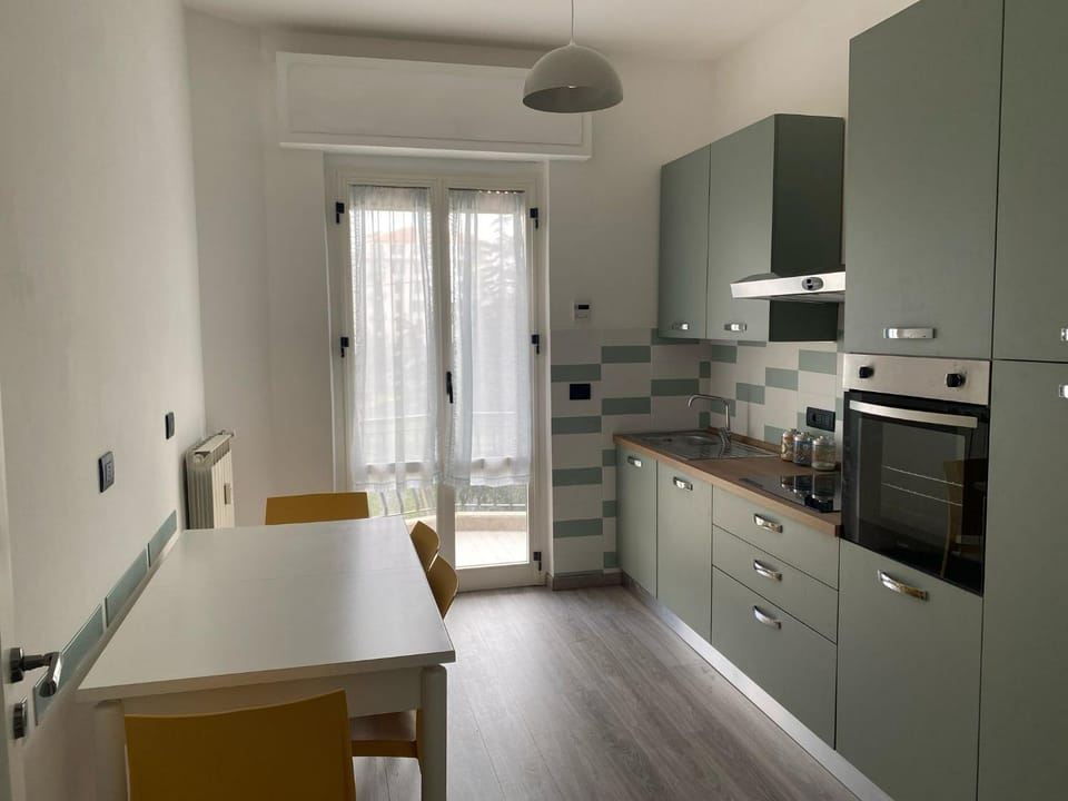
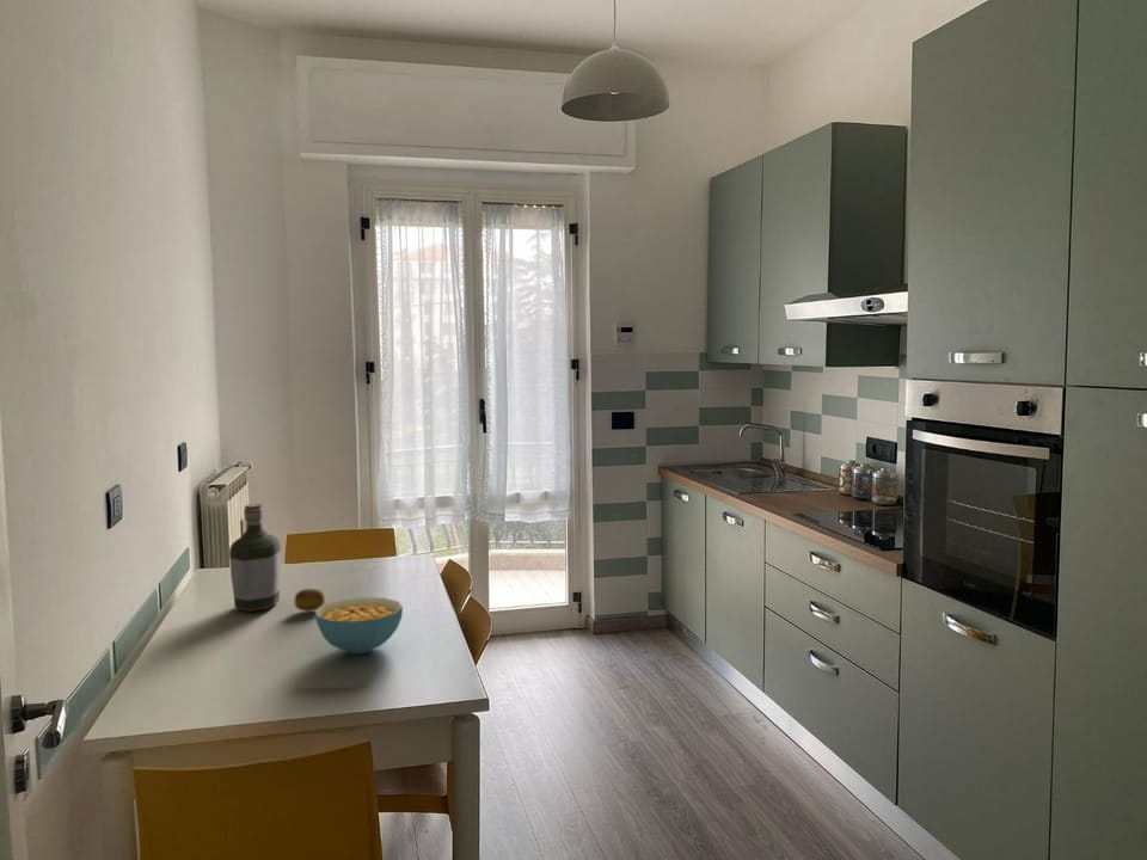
+ bottle [228,503,282,613]
+ cereal bowl [313,596,404,655]
+ fruit [293,588,326,613]
